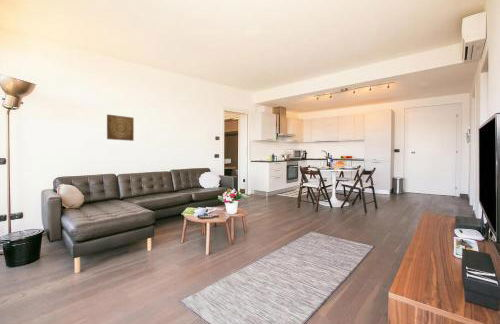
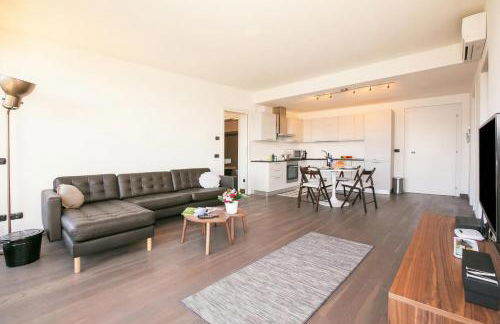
- wall art [106,113,135,142]
